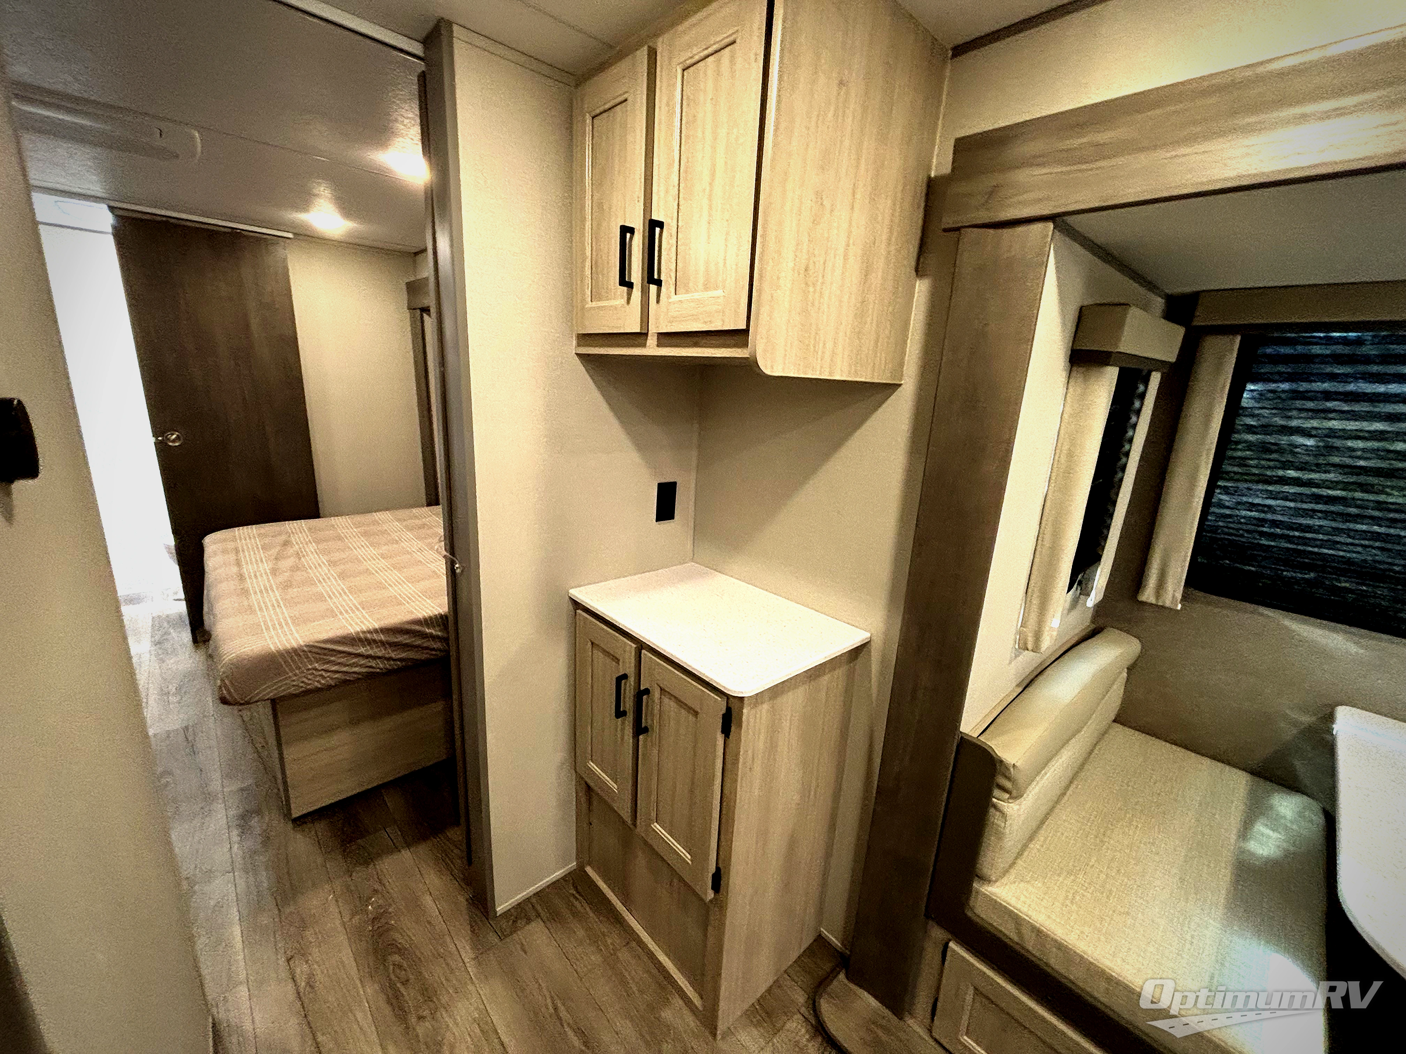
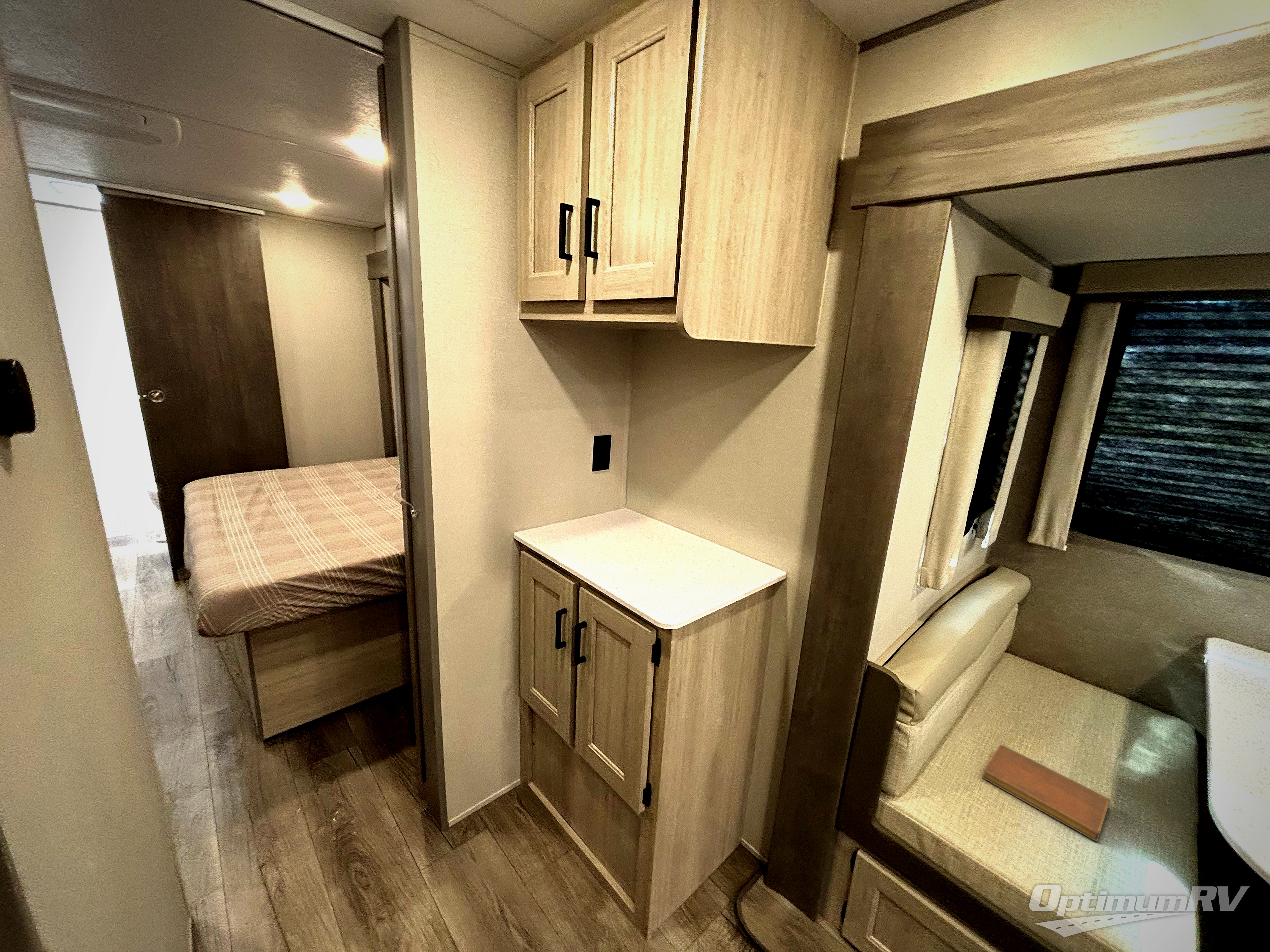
+ notebook [982,744,1111,842]
